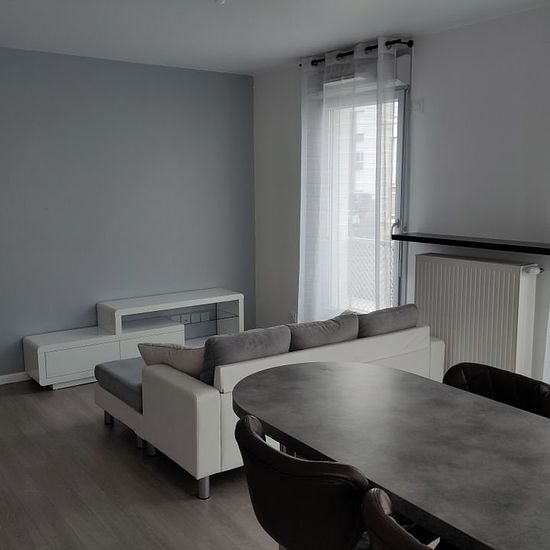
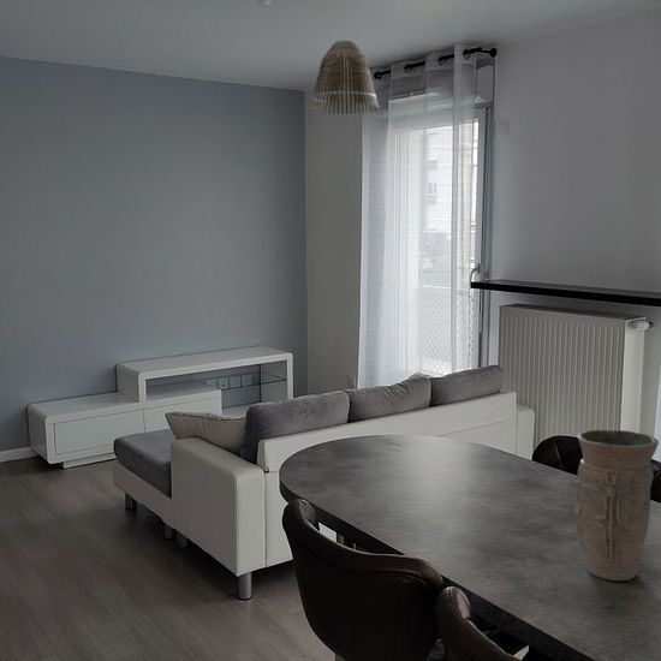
+ lamp shade [309,40,380,115]
+ vase [574,429,660,582]
